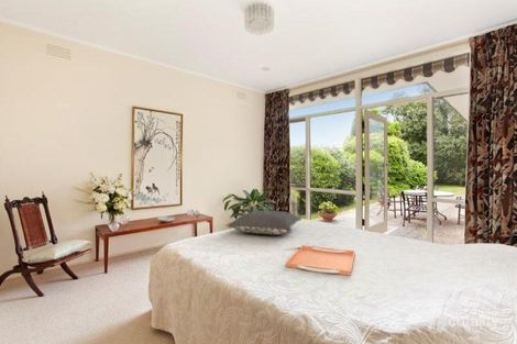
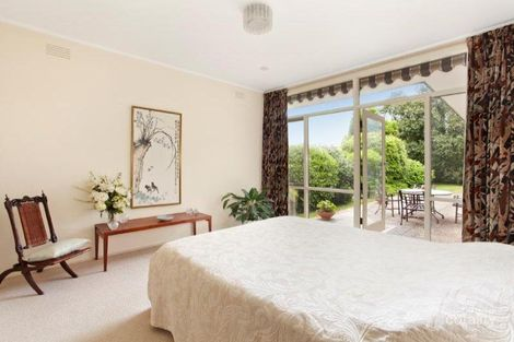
- serving tray [285,244,356,277]
- pillow [226,210,304,236]
